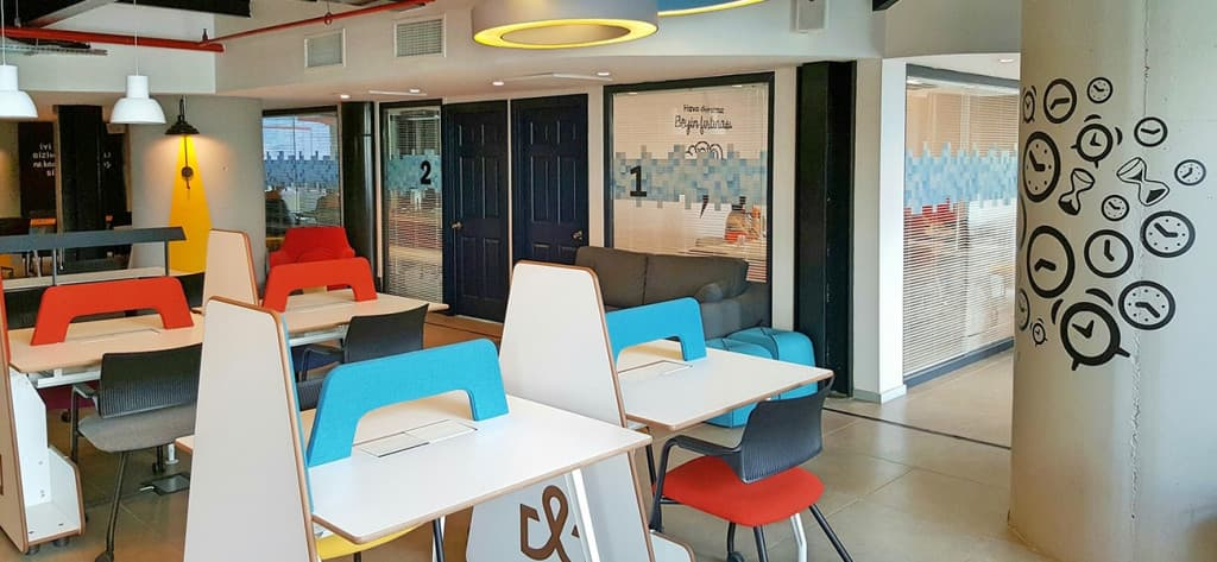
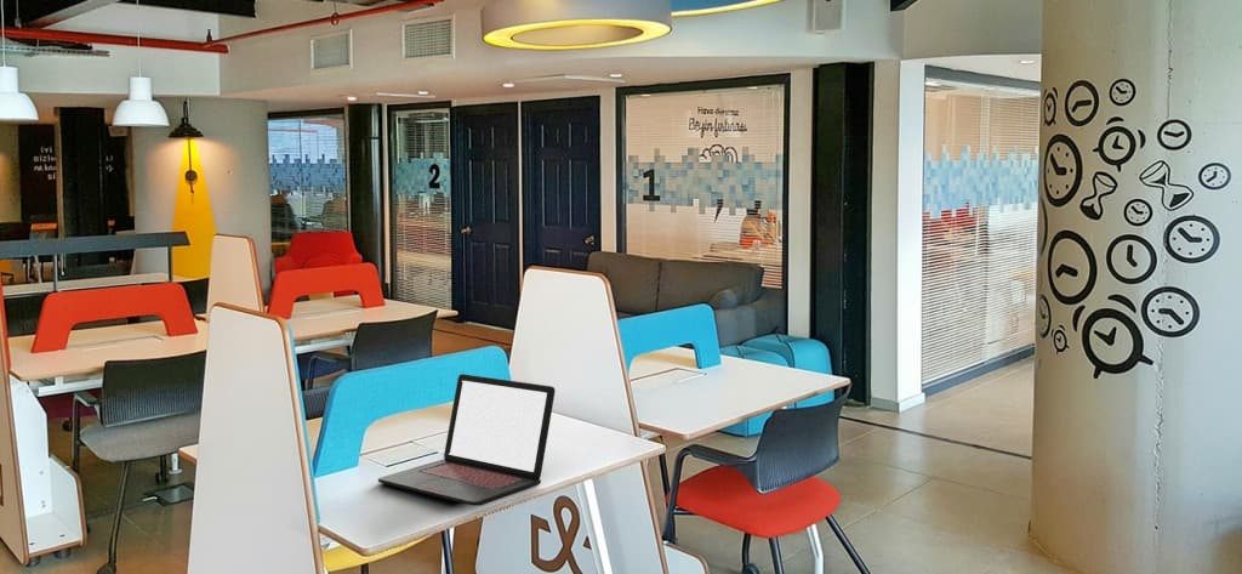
+ laptop [377,373,557,507]
